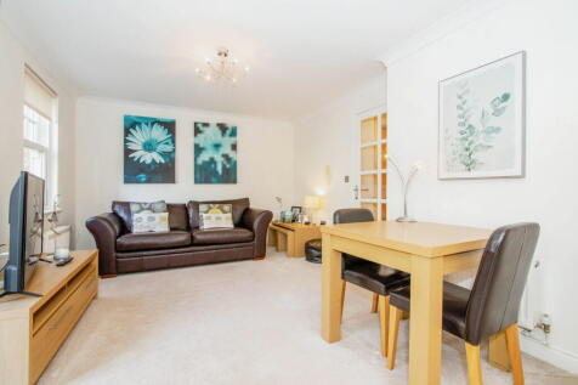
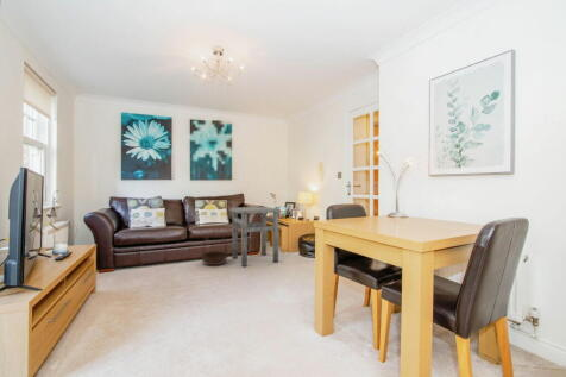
+ side table [229,206,282,268]
+ basket [201,231,228,266]
